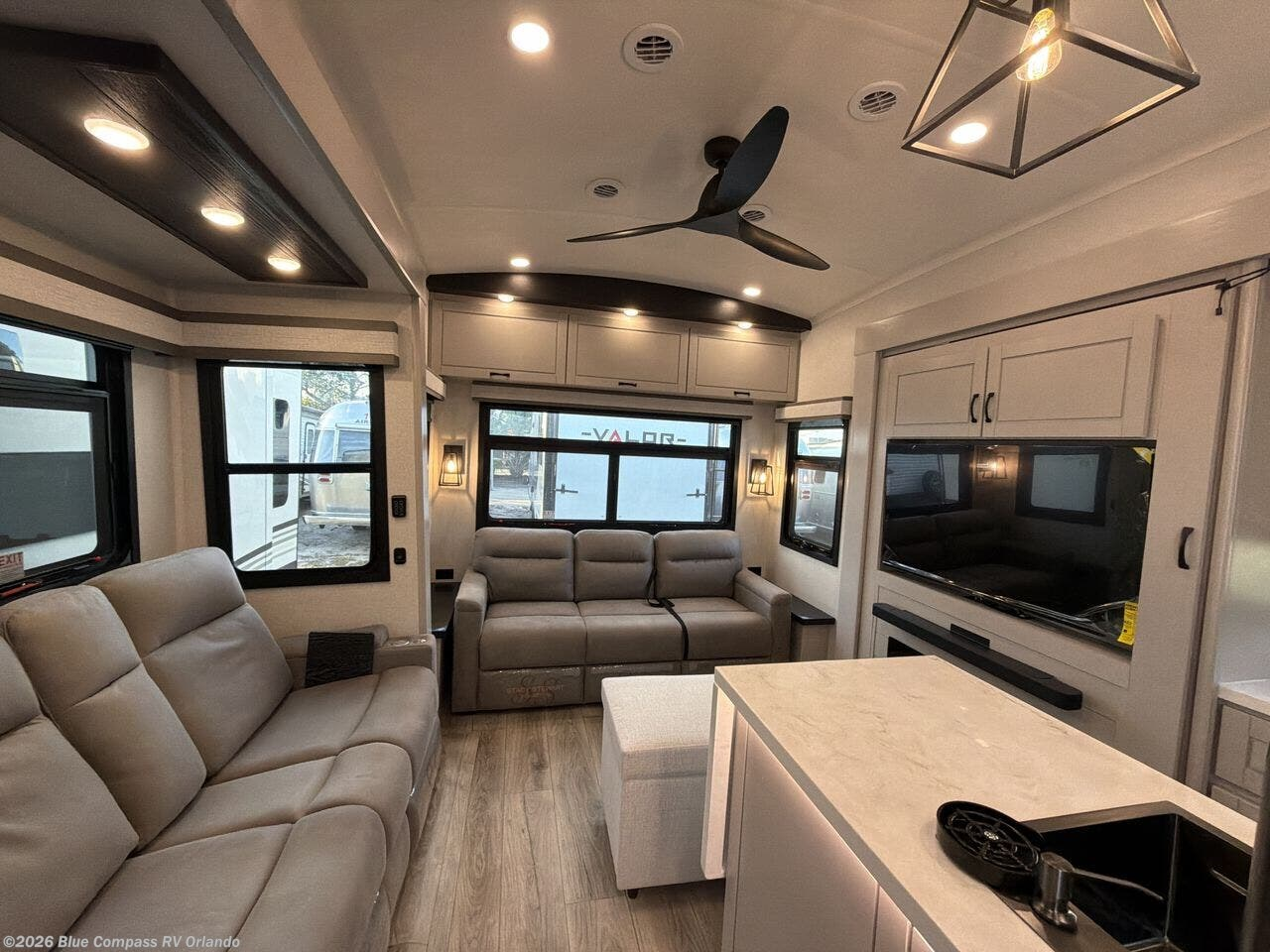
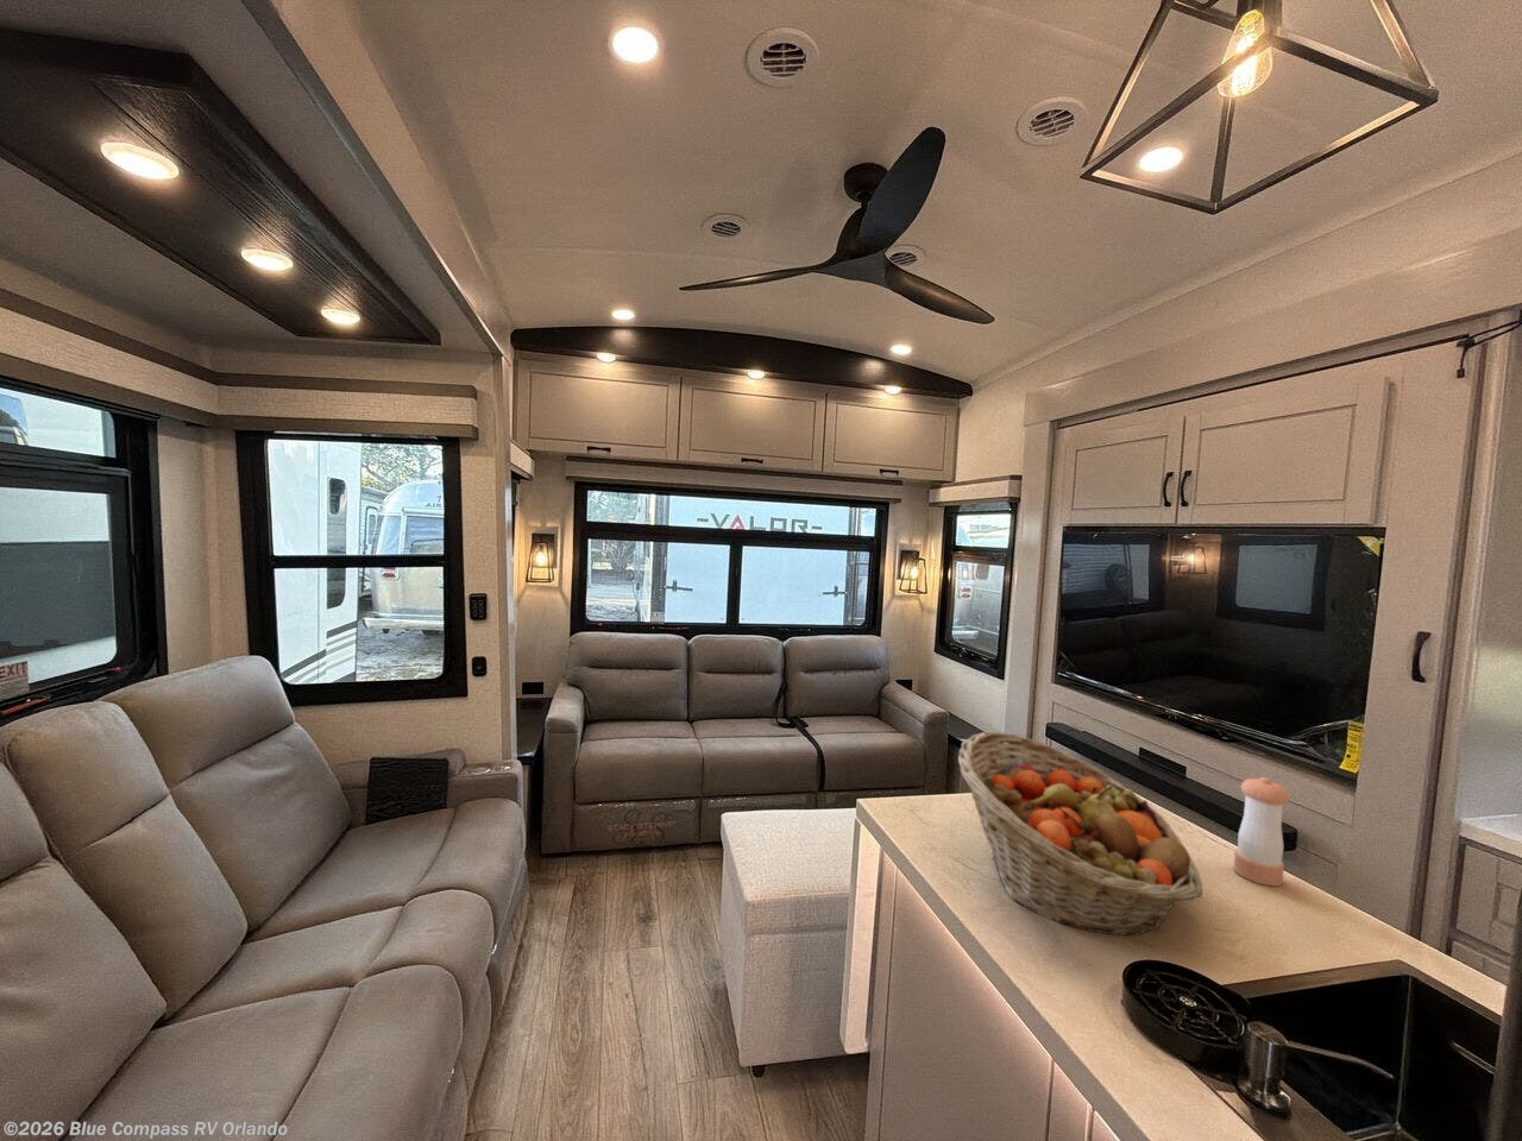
+ fruit basket [958,731,1204,936]
+ pepper shaker [1232,777,1291,888]
